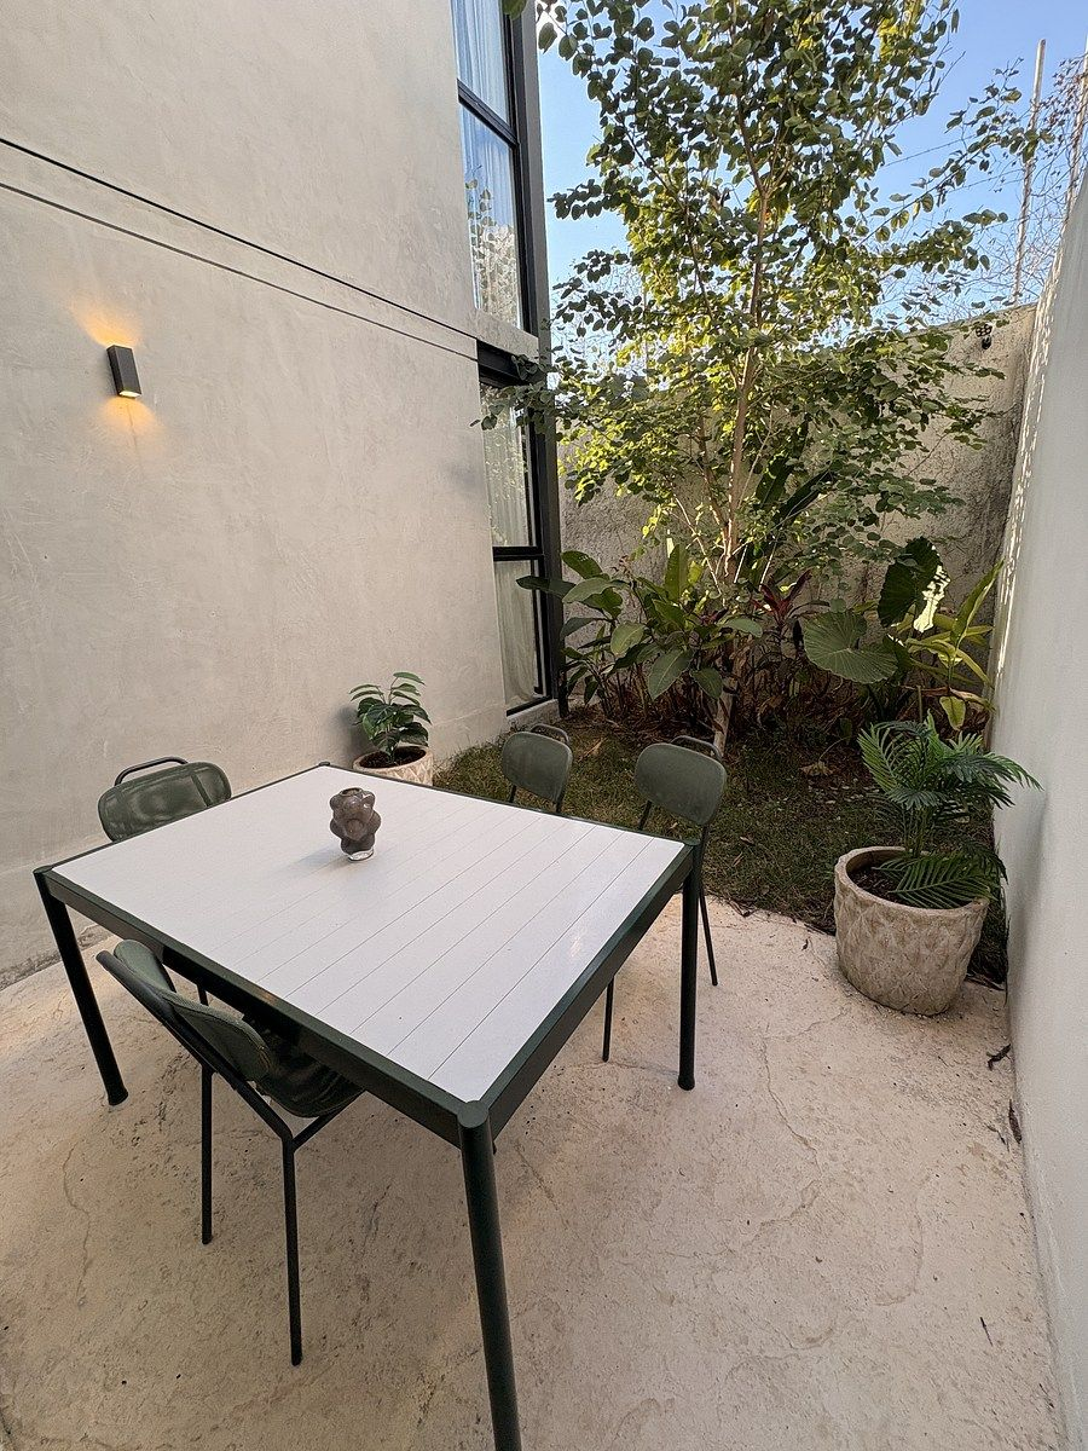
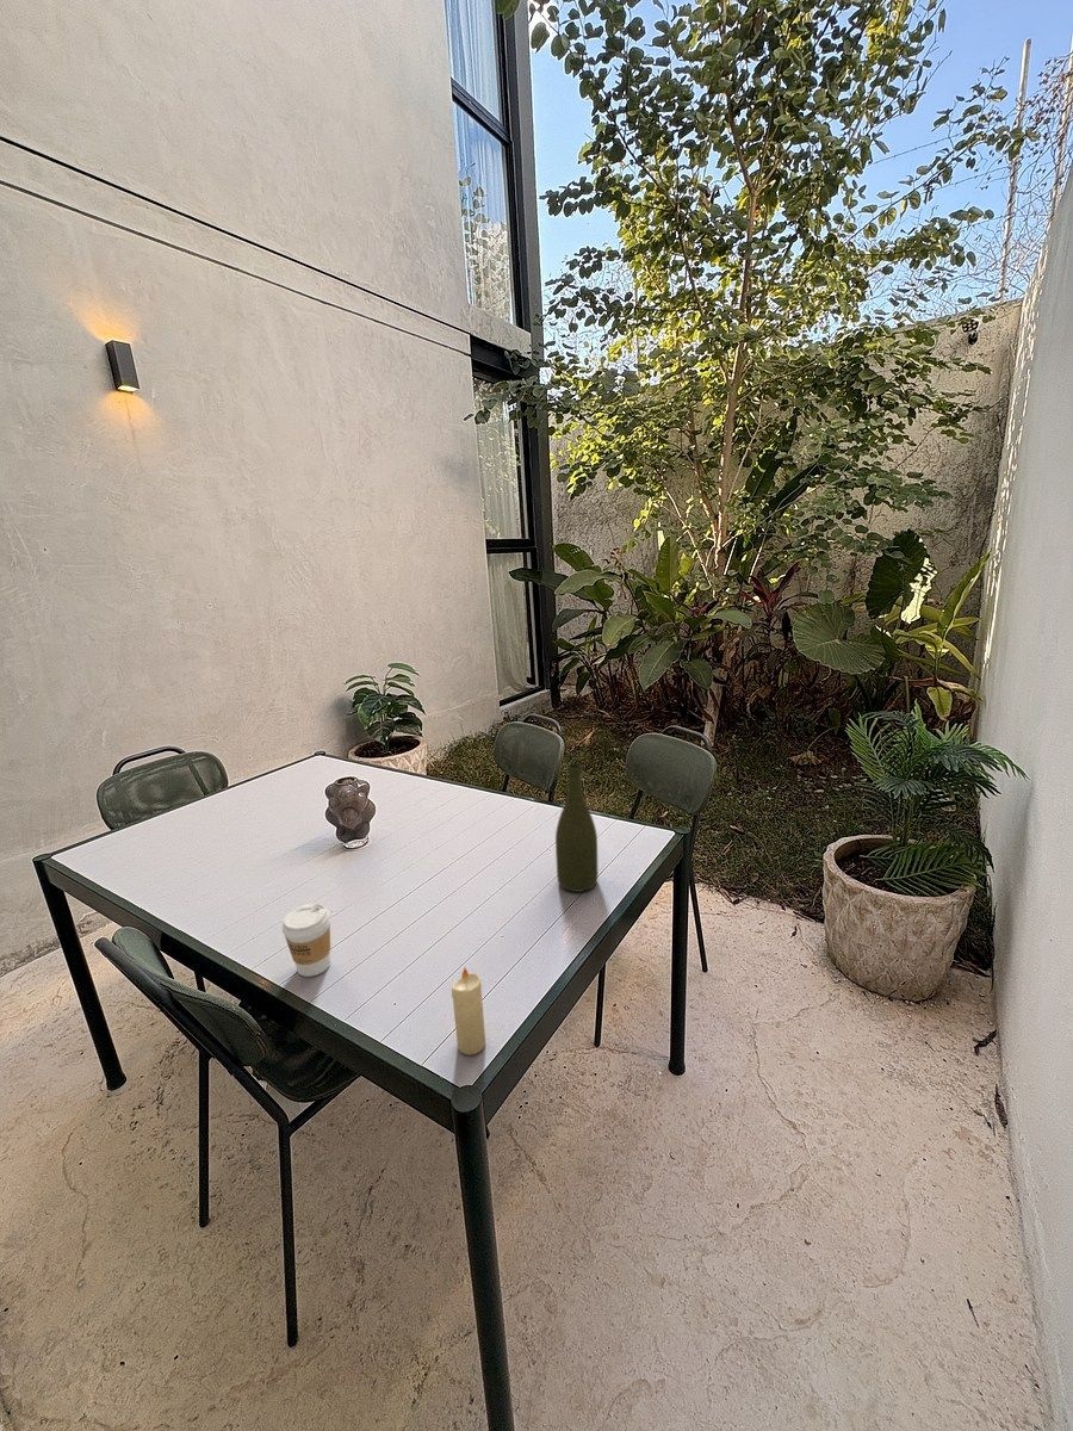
+ candle [451,967,486,1057]
+ bottle [554,762,598,893]
+ coffee cup [280,903,331,978]
